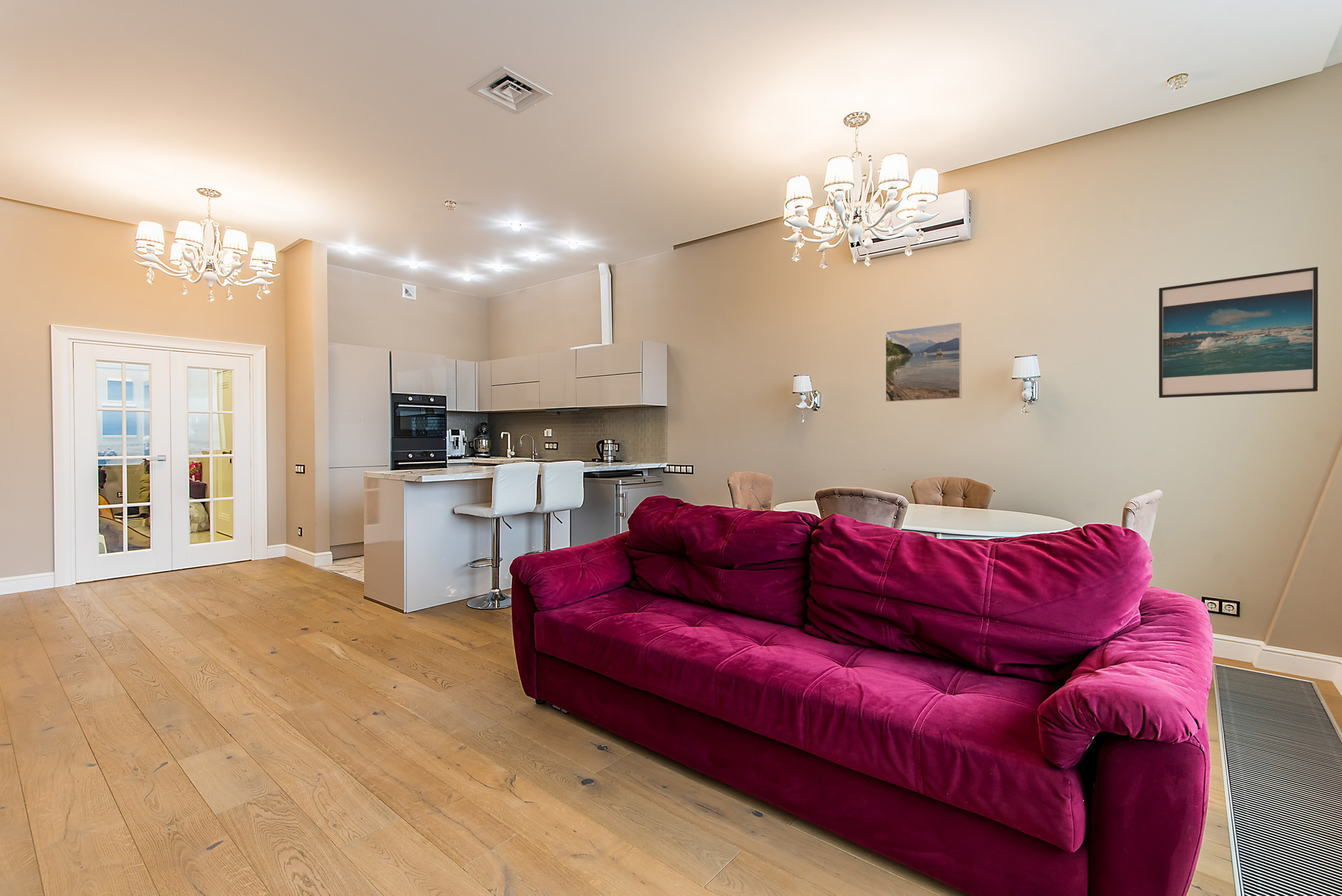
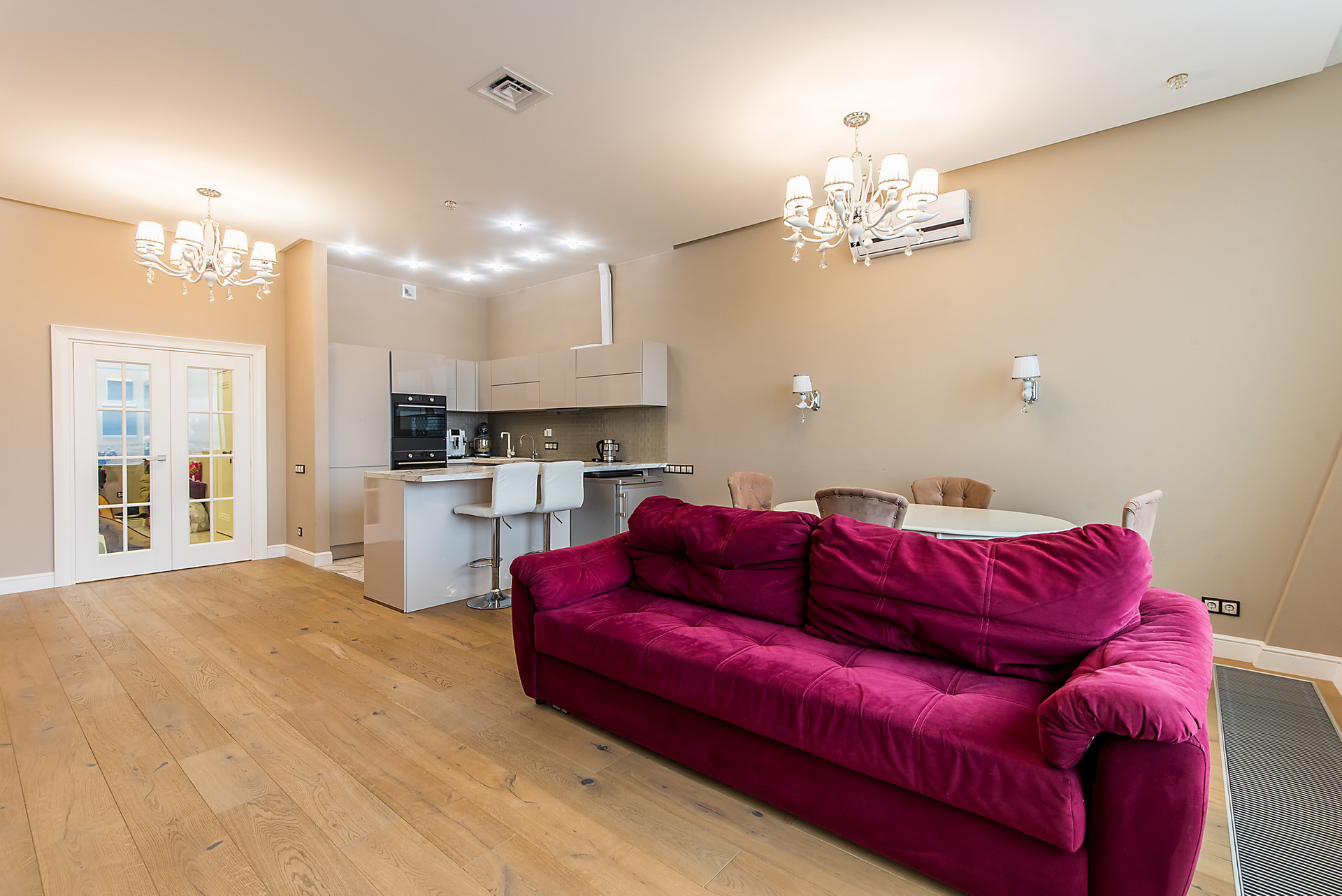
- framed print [1158,266,1319,398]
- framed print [884,322,962,403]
